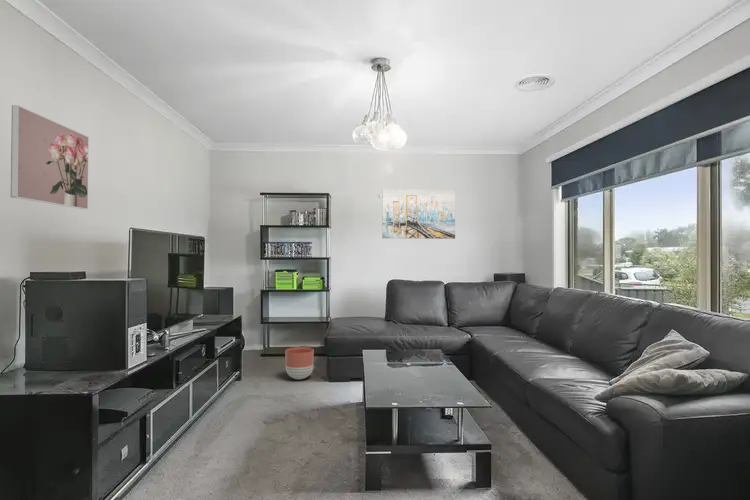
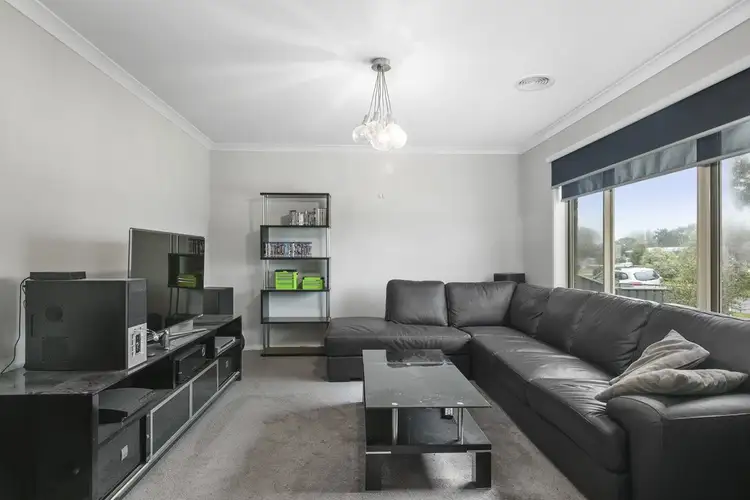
- wall art [381,188,456,240]
- planter [284,346,315,380]
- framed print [10,104,90,210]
